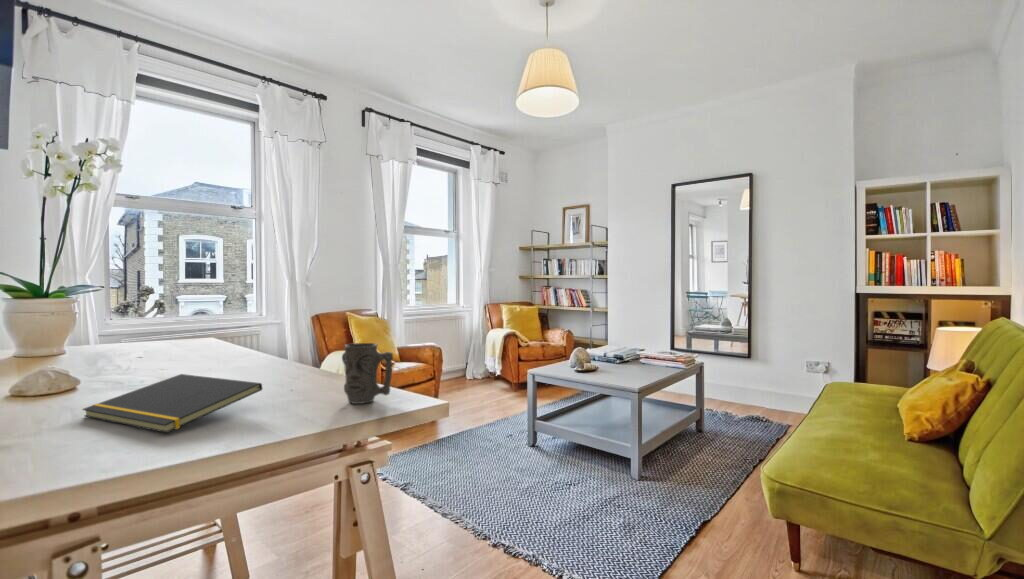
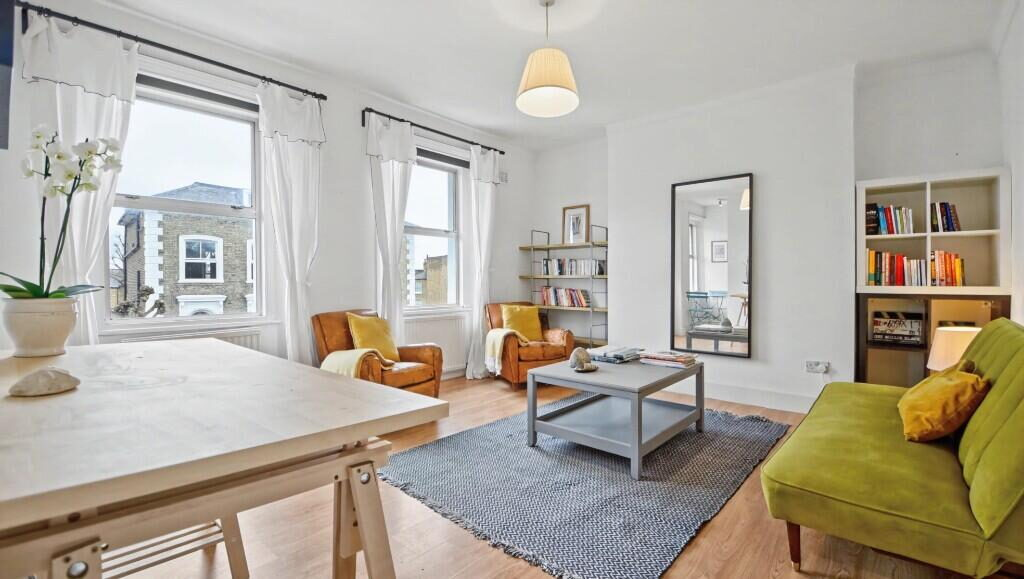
- notepad [81,373,263,434]
- mug [341,342,394,405]
